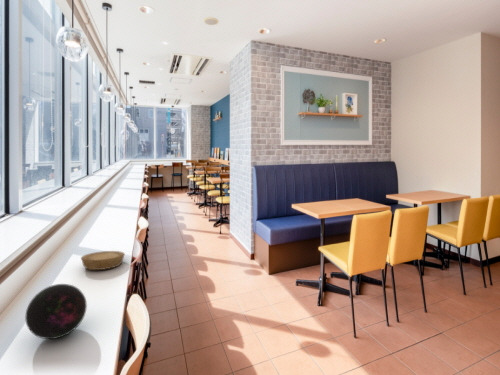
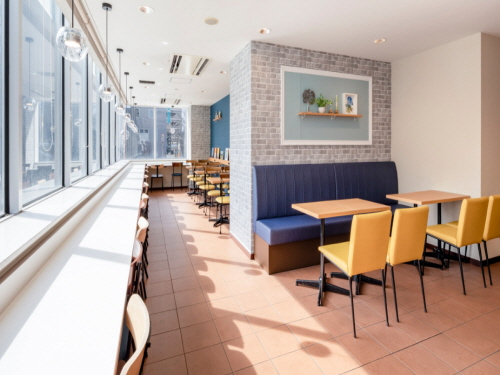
- bowl [80,250,126,271]
- decorative orb [24,283,88,340]
